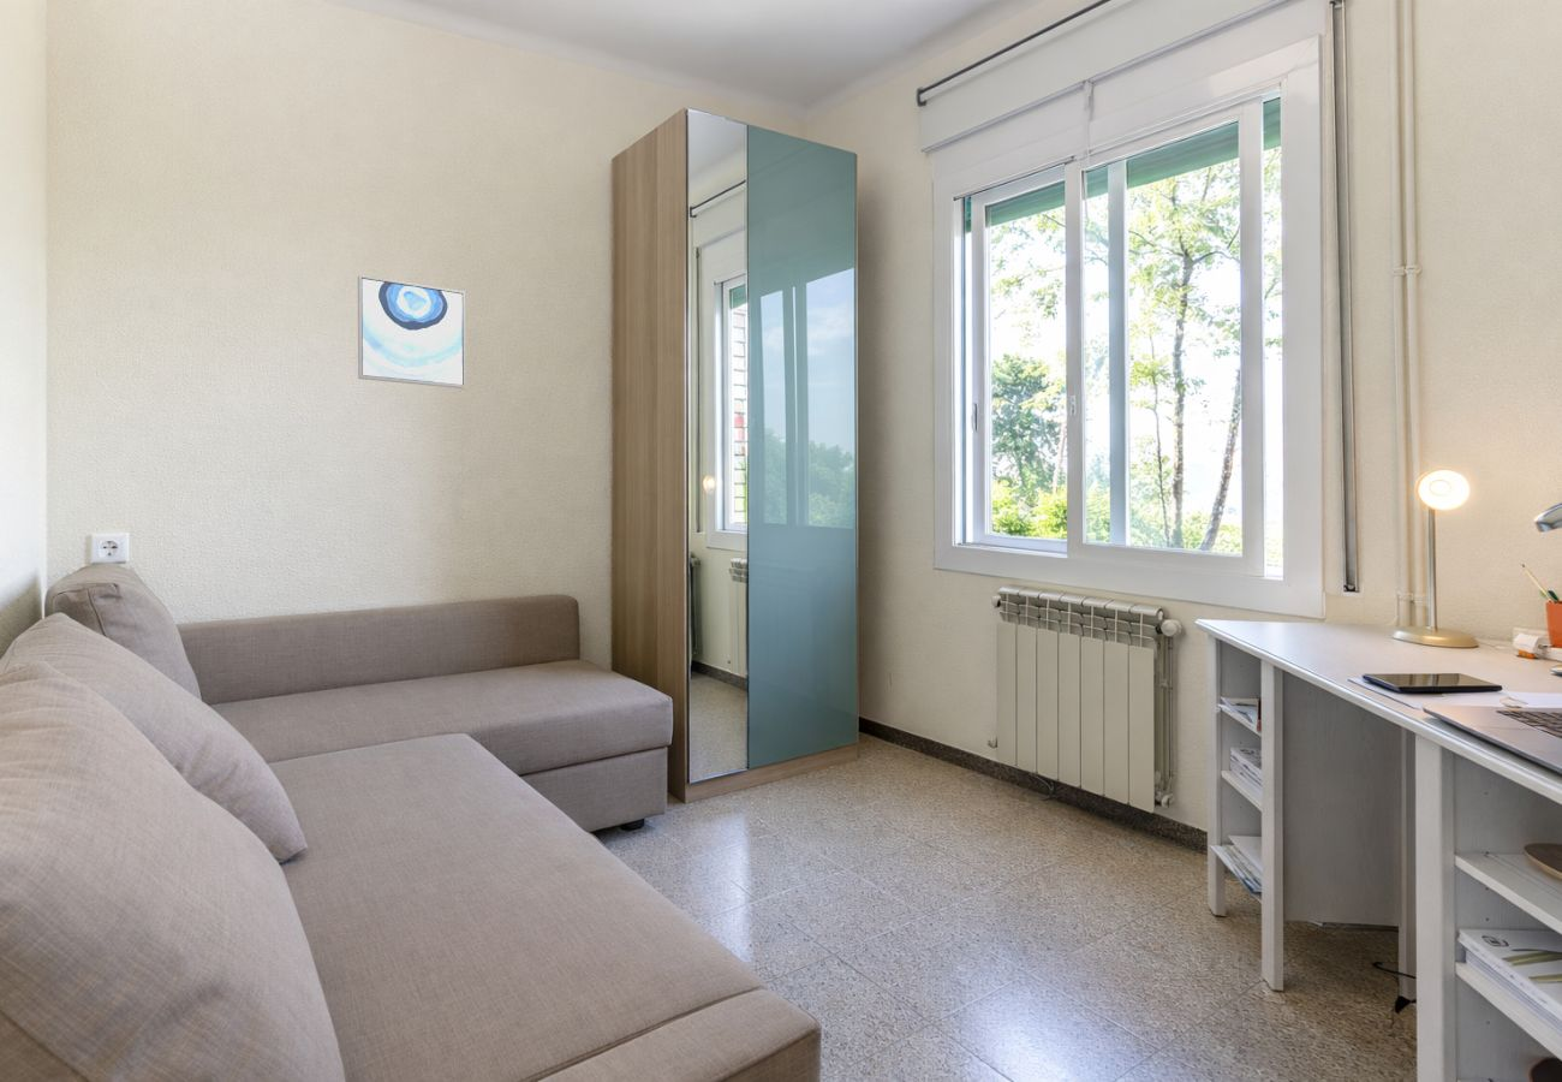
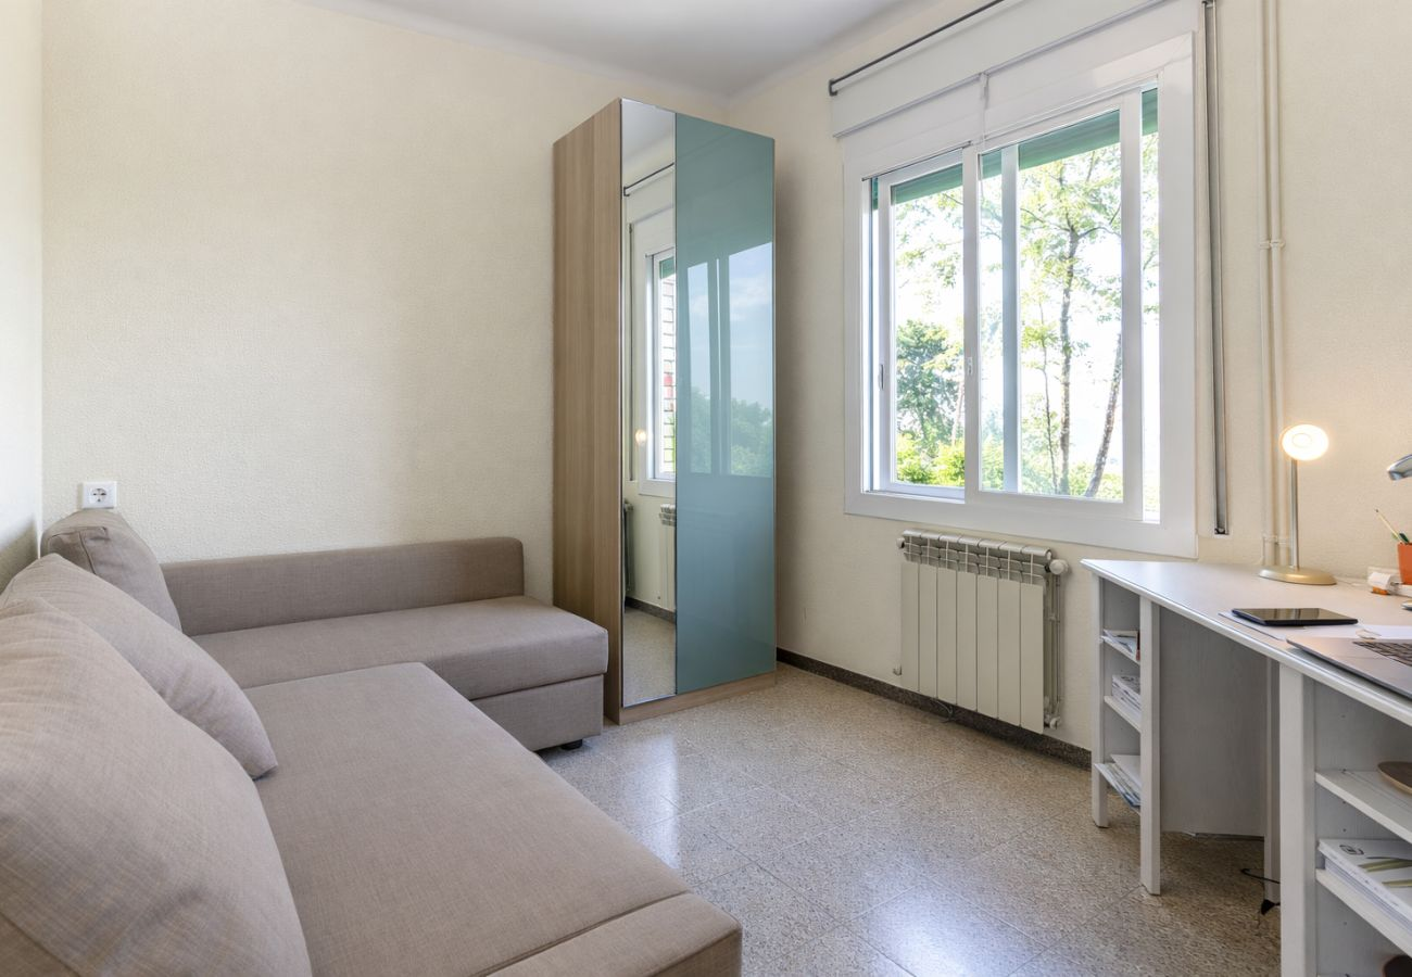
- wall art [357,274,466,390]
